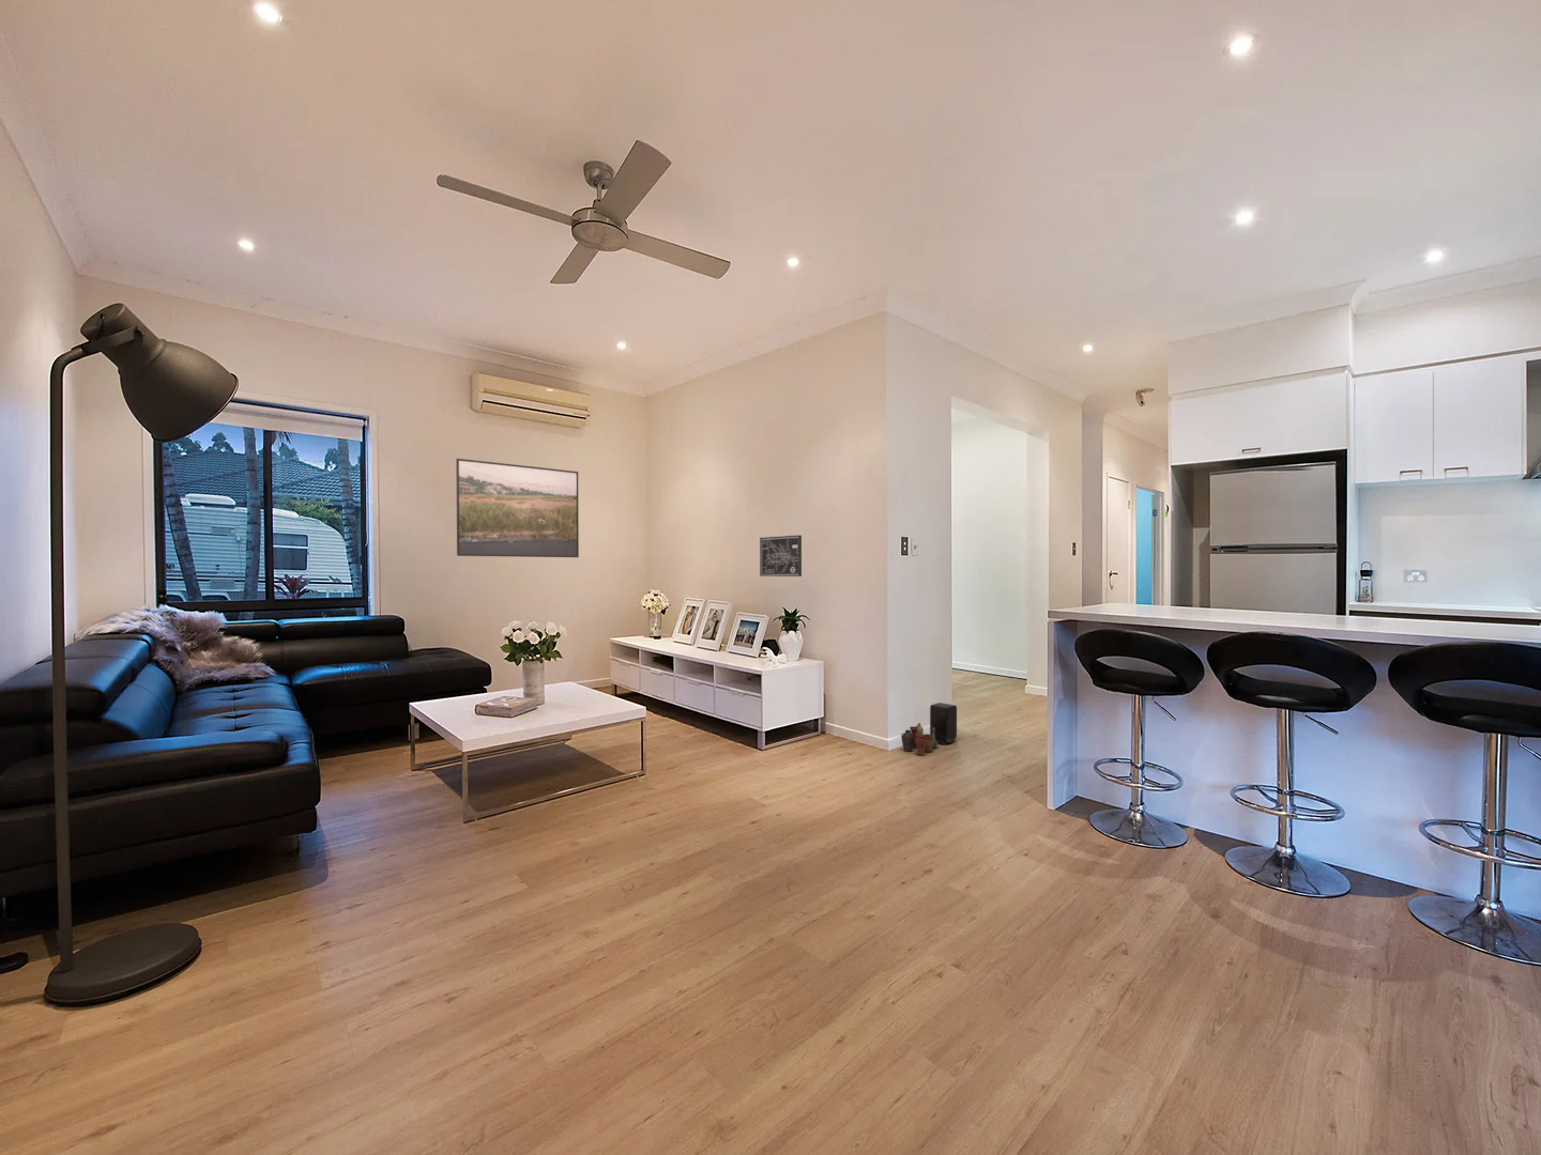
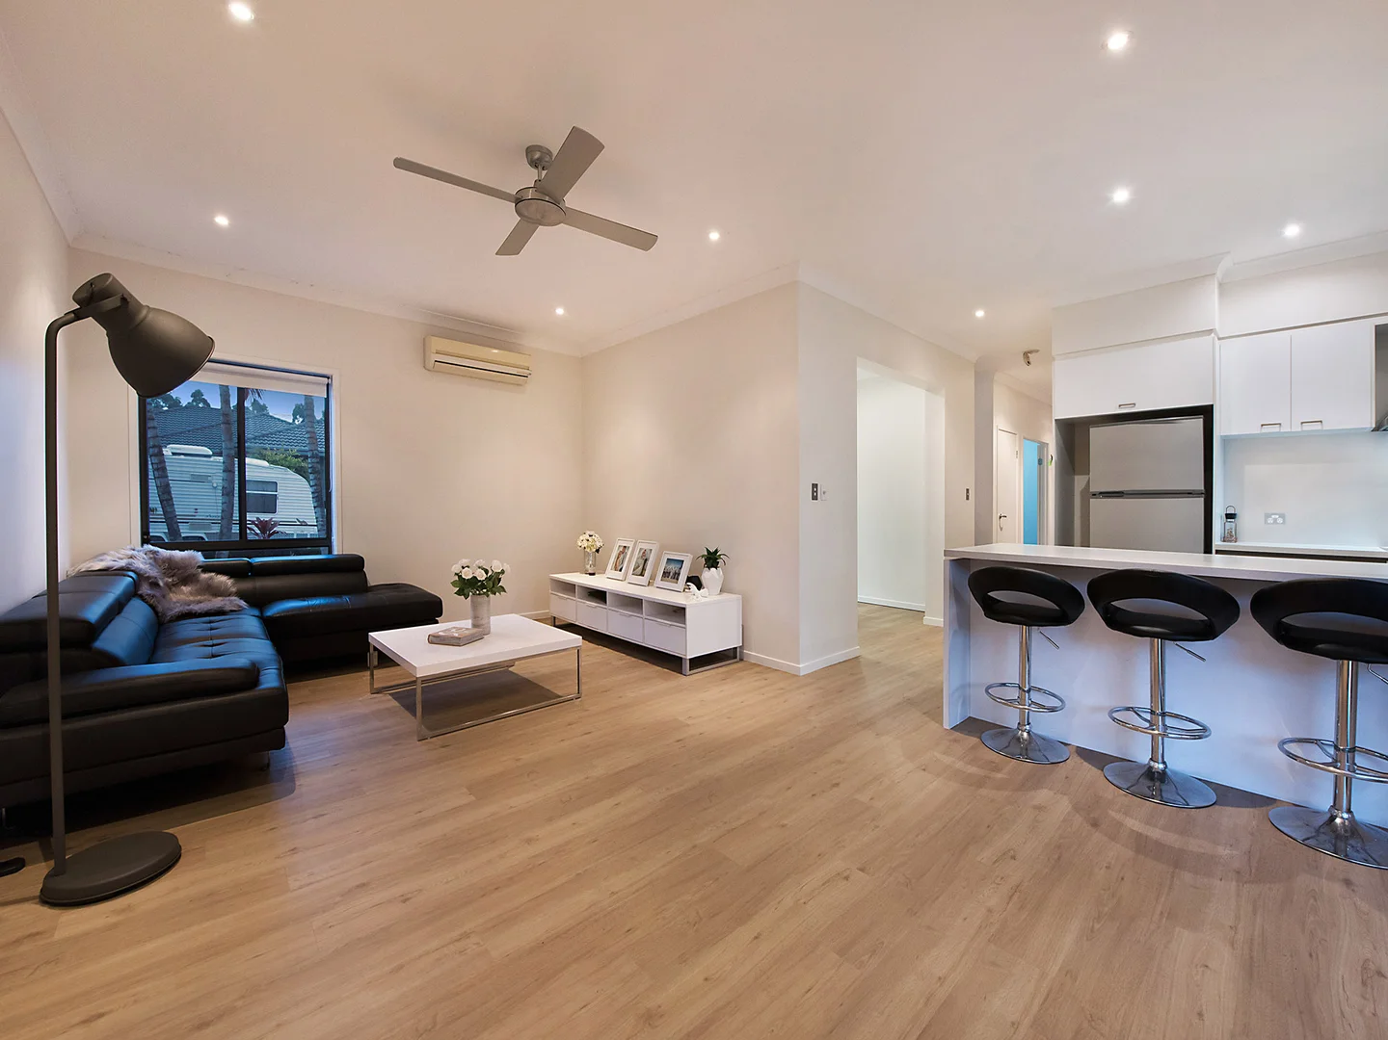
- speaker [929,701,957,745]
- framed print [455,457,580,558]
- vase [900,722,938,756]
- wall art [758,535,802,578]
